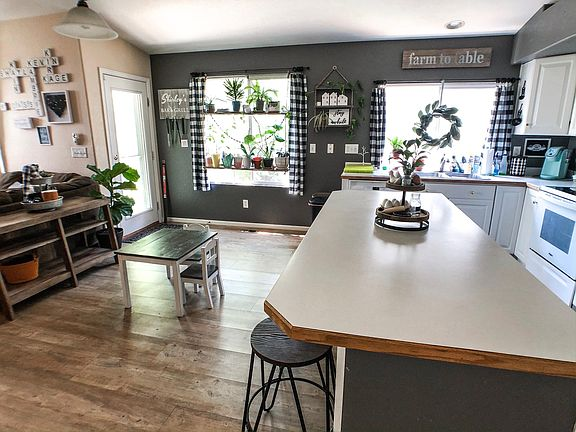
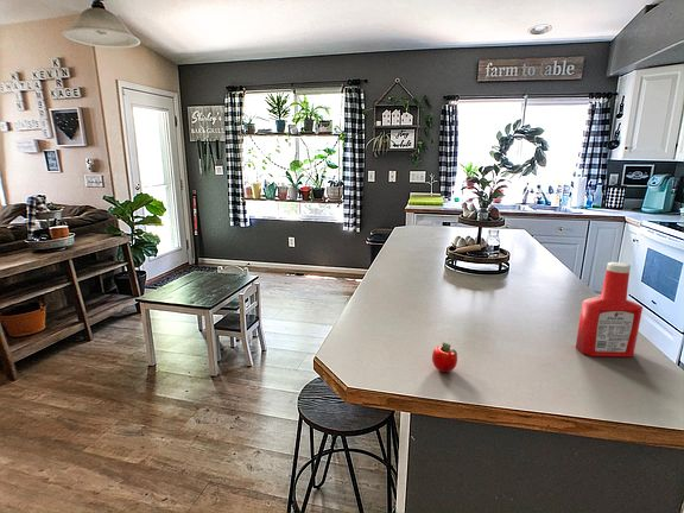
+ soap bottle [575,261,644,357]
+ apple [431,341,458,373]
